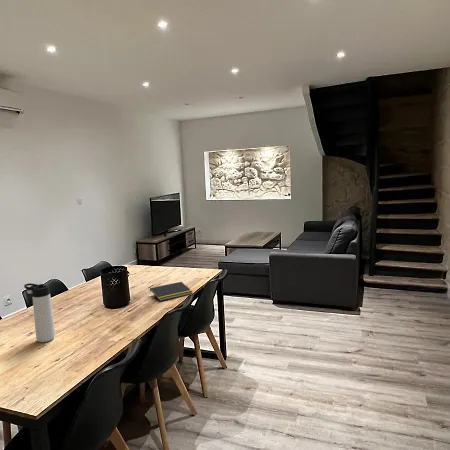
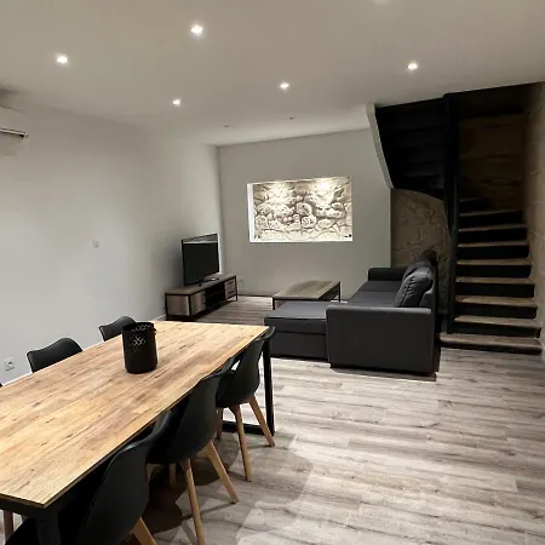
- thermos bottle [23,282,56,343]
- notepad [149,281,193,302]
